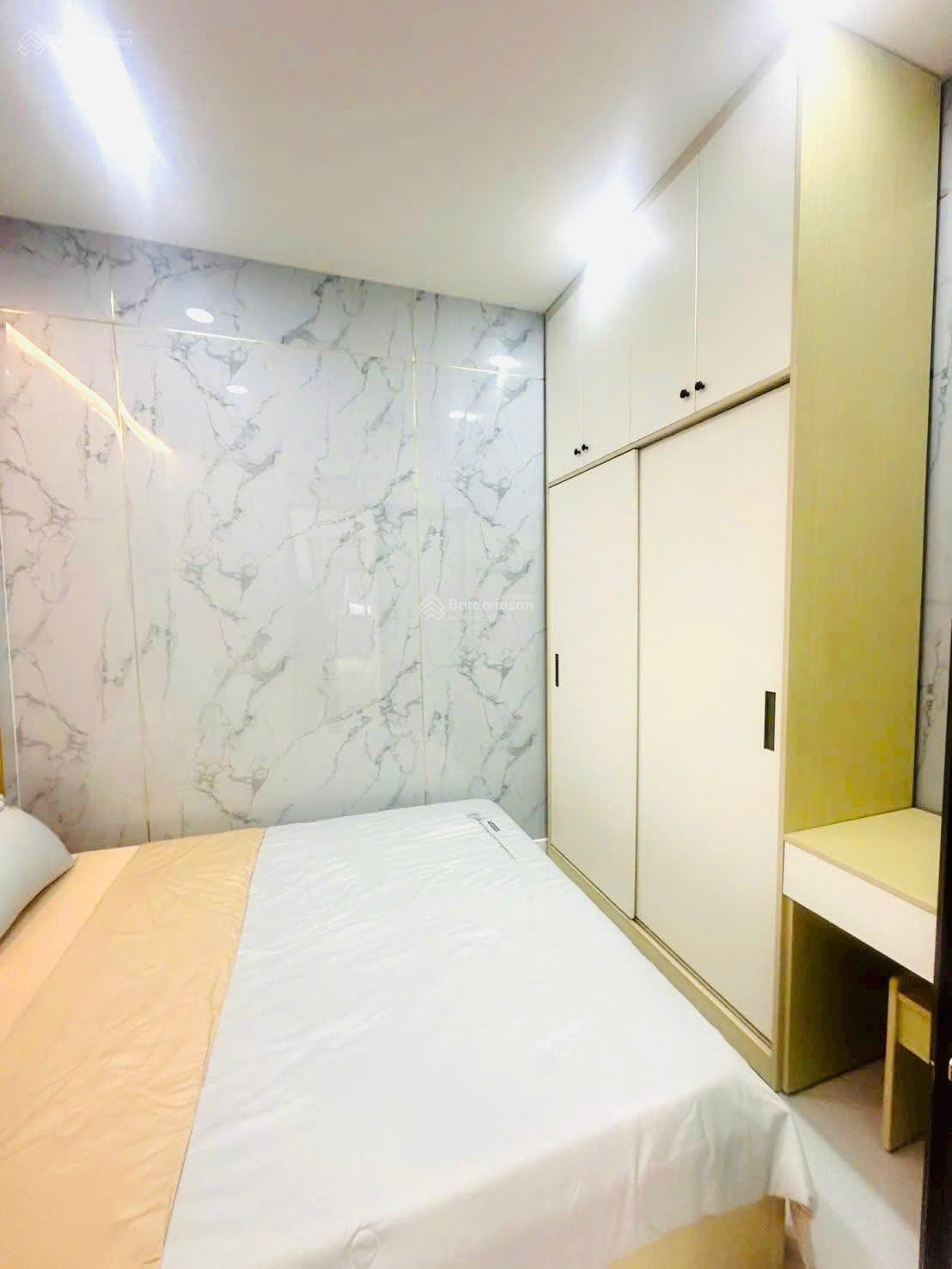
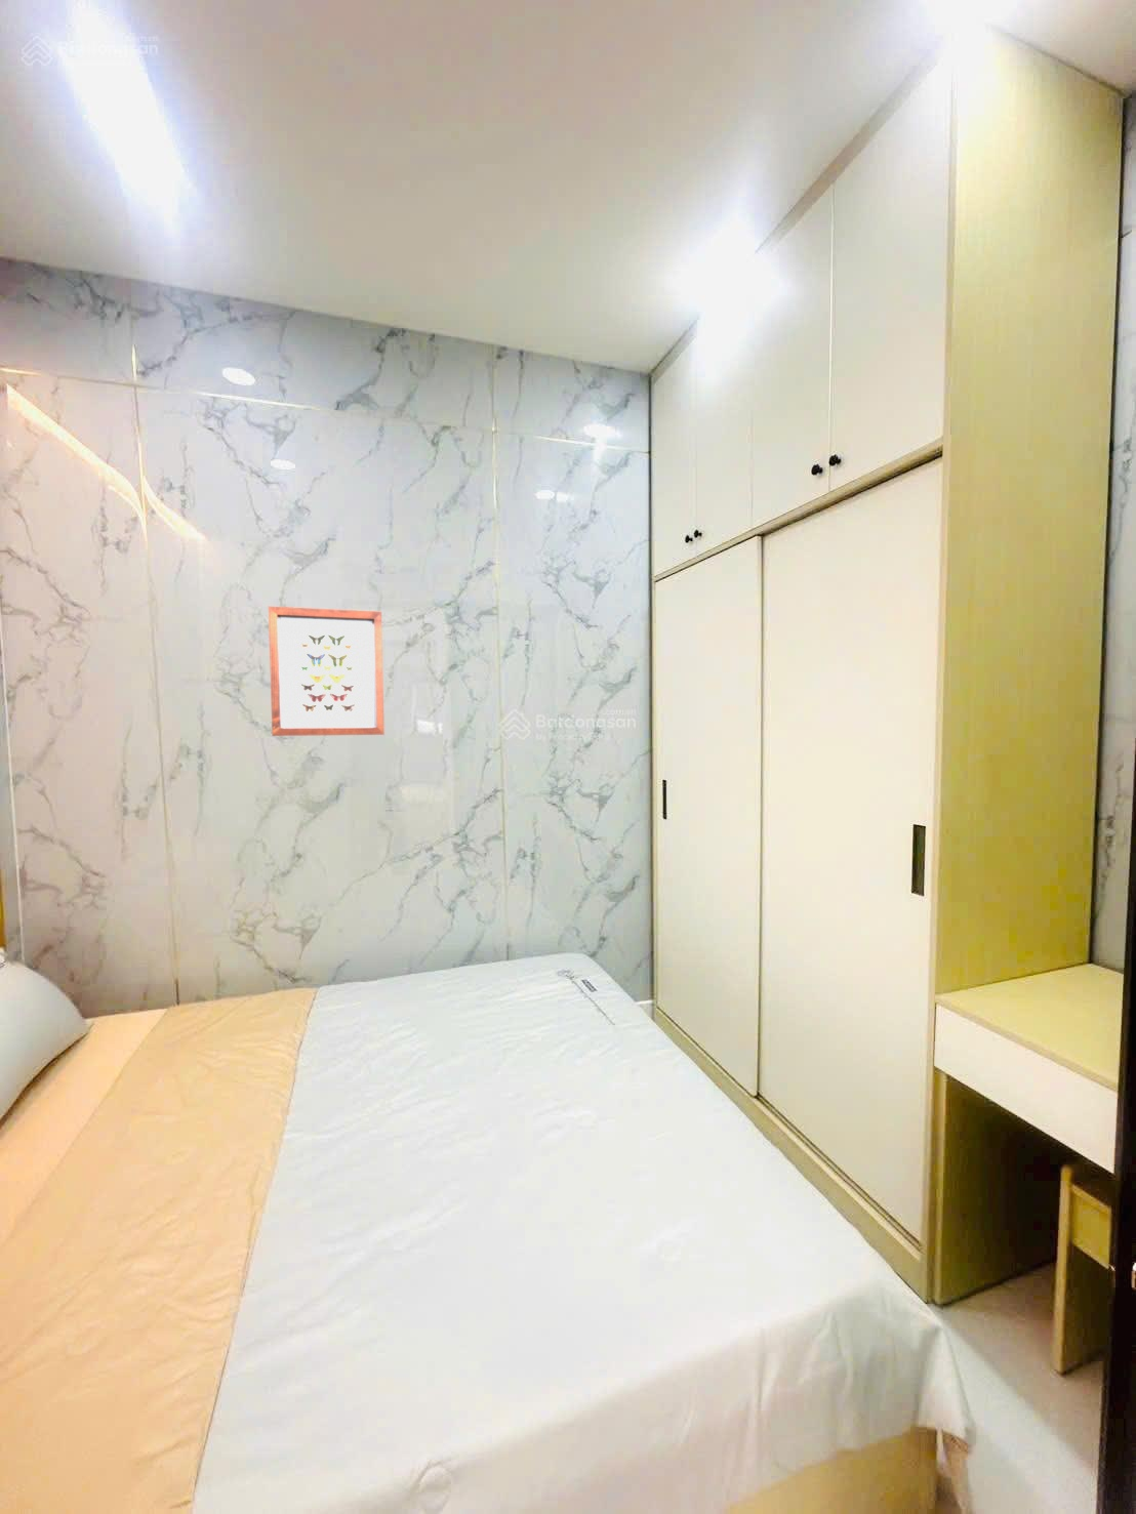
+ wall art [267,605,385,737]
